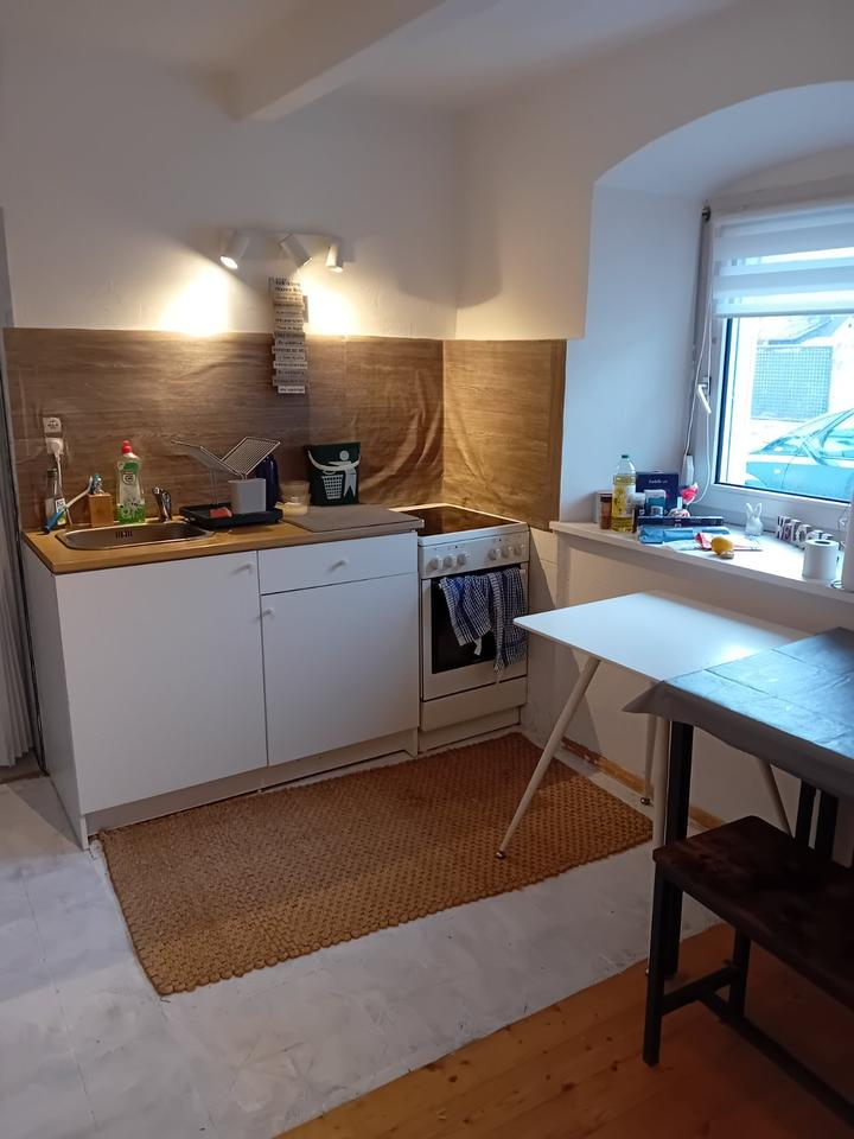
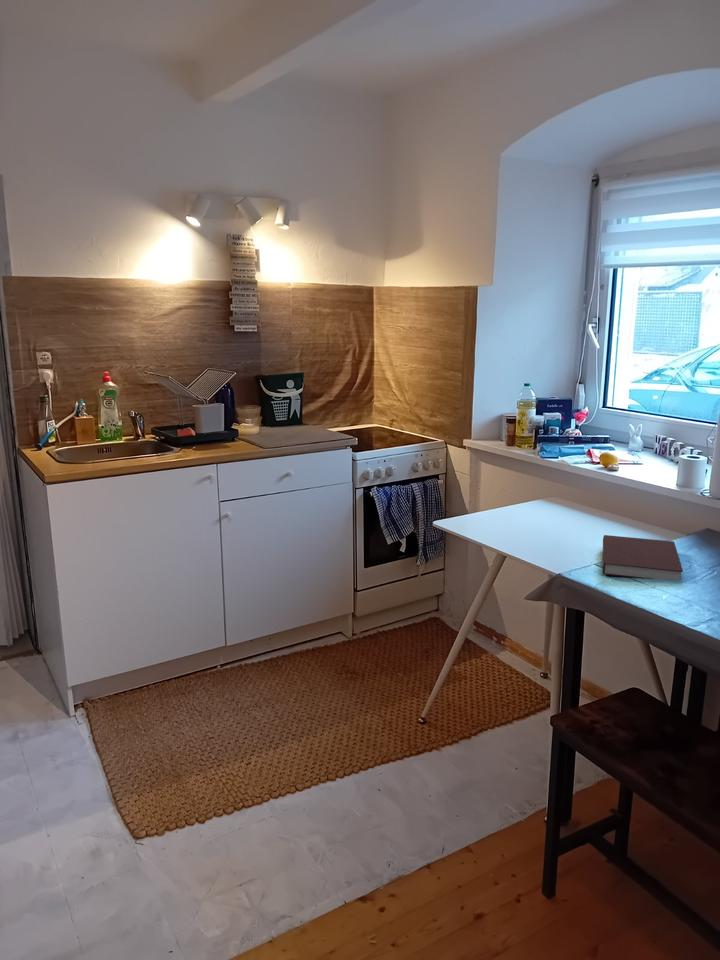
+ notebook [602,534,684,581]
